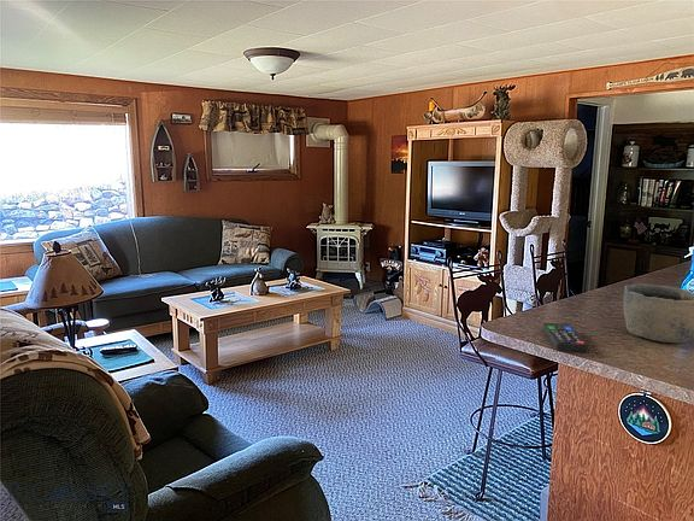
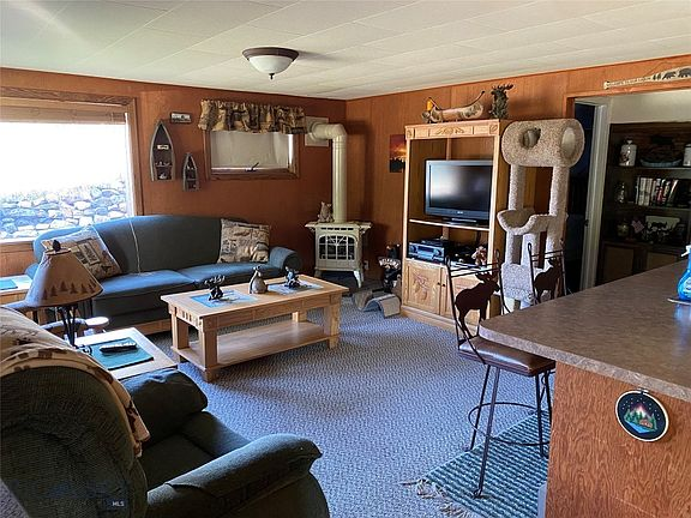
- remote control [541,322,589,353]
- bowl [622,282,694,344]
